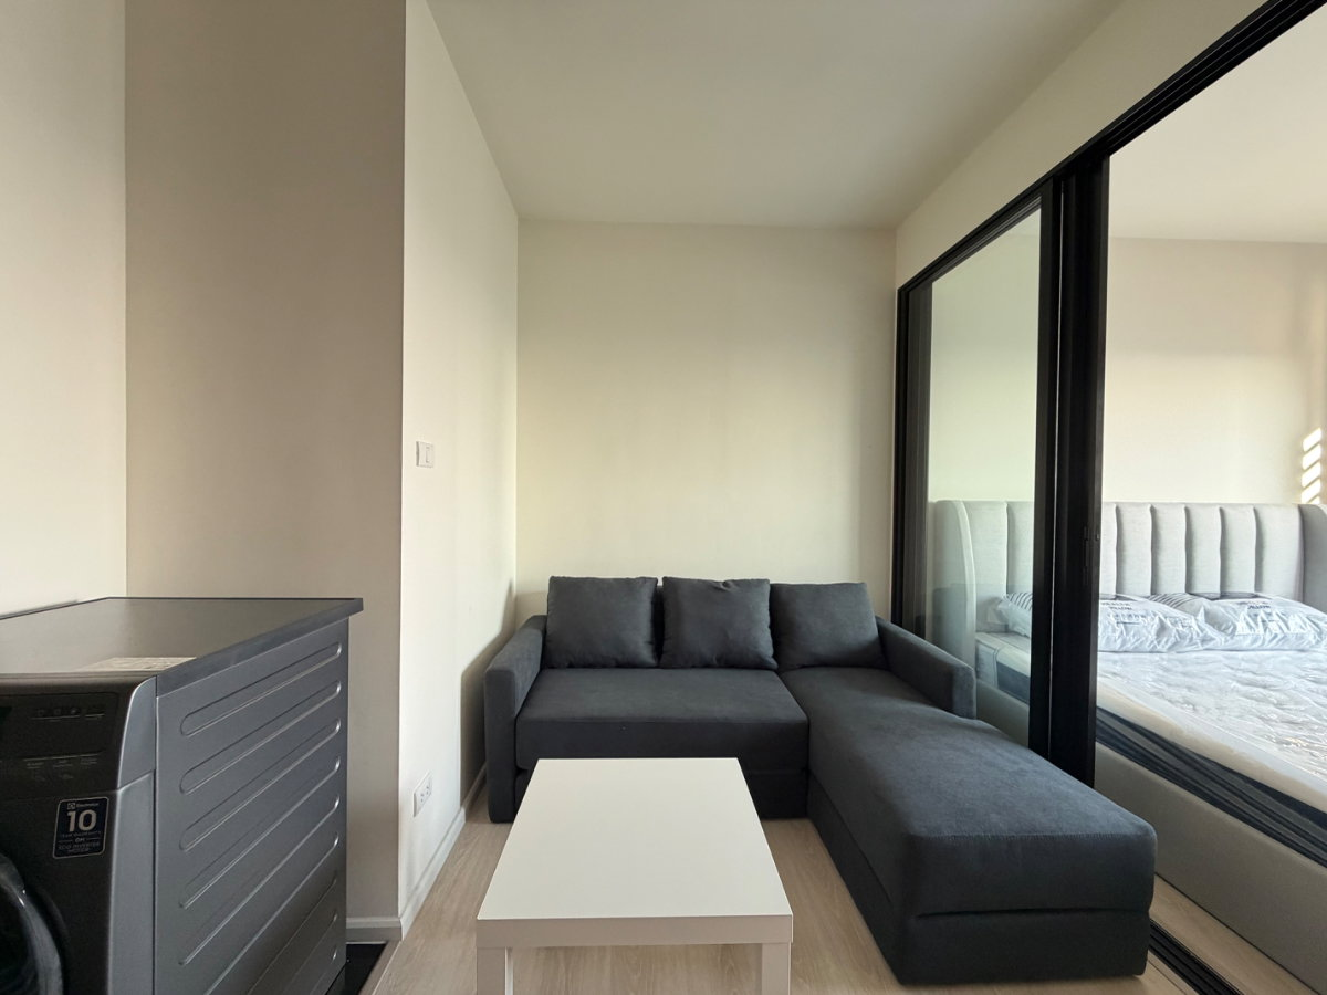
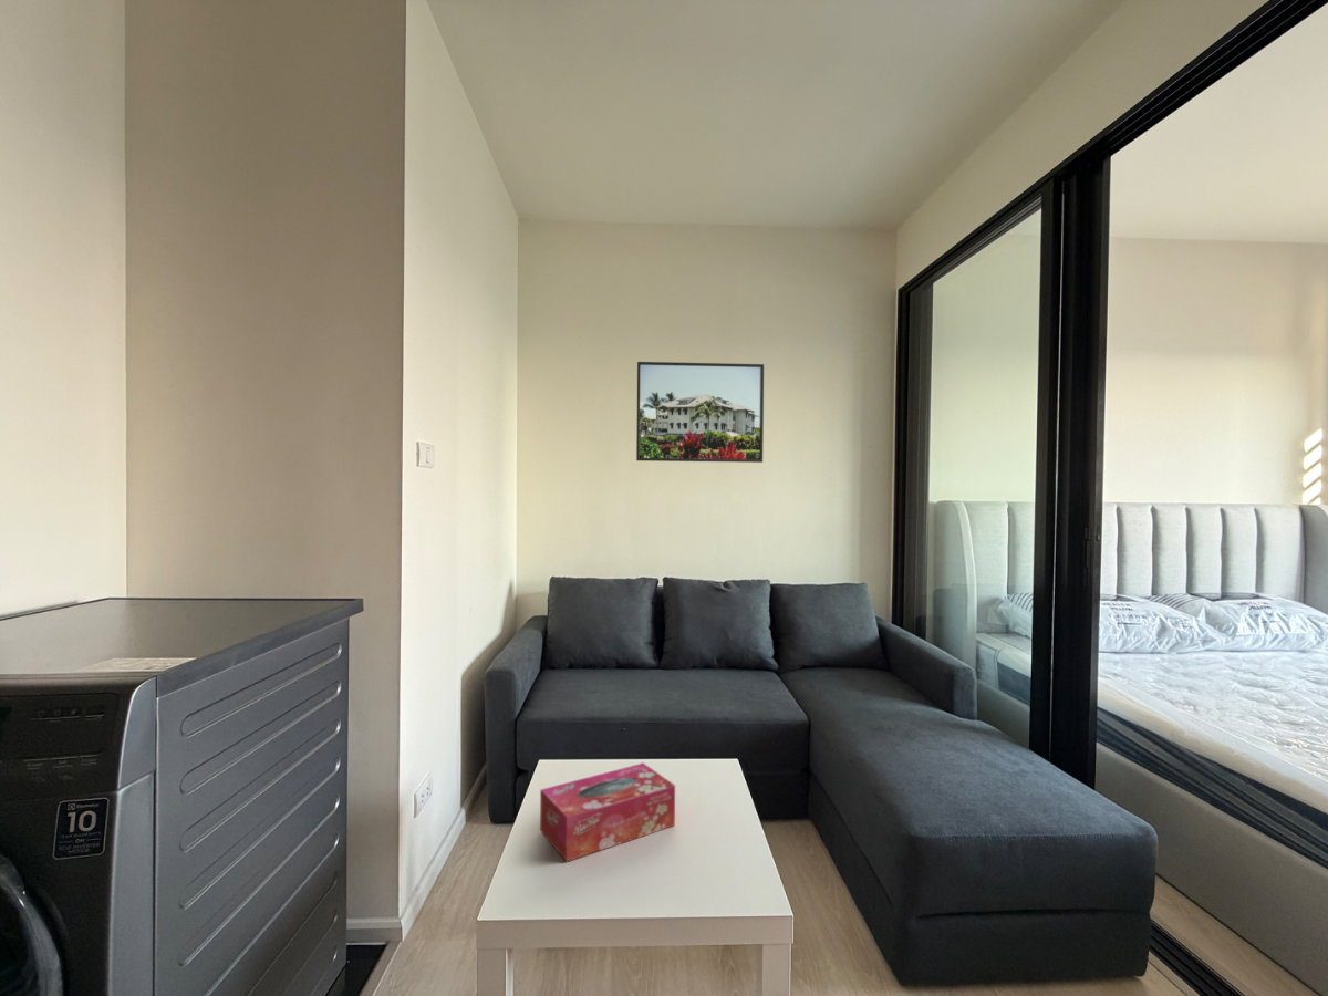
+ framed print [635,361,765,464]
+ tissue box [539,762,676,863]
